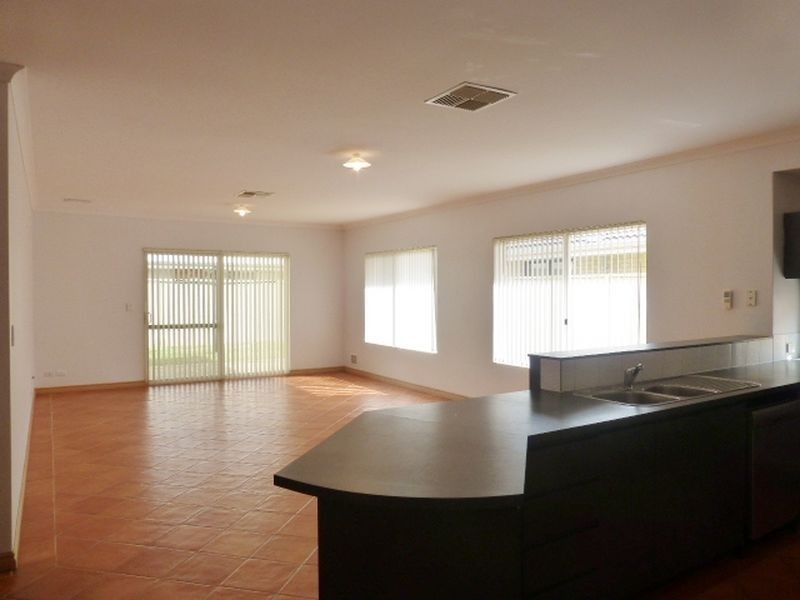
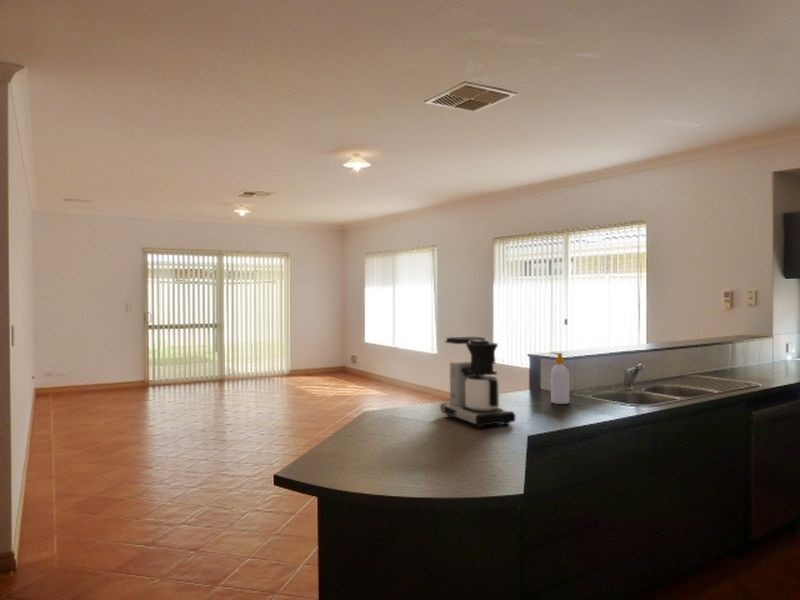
+ soap bottle [549,351,571,405]
+ coffee maker [440,336,516,429]
